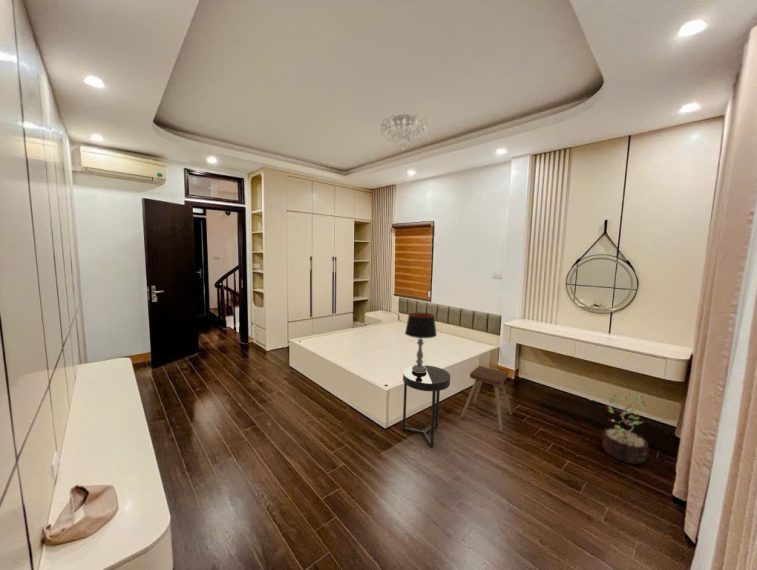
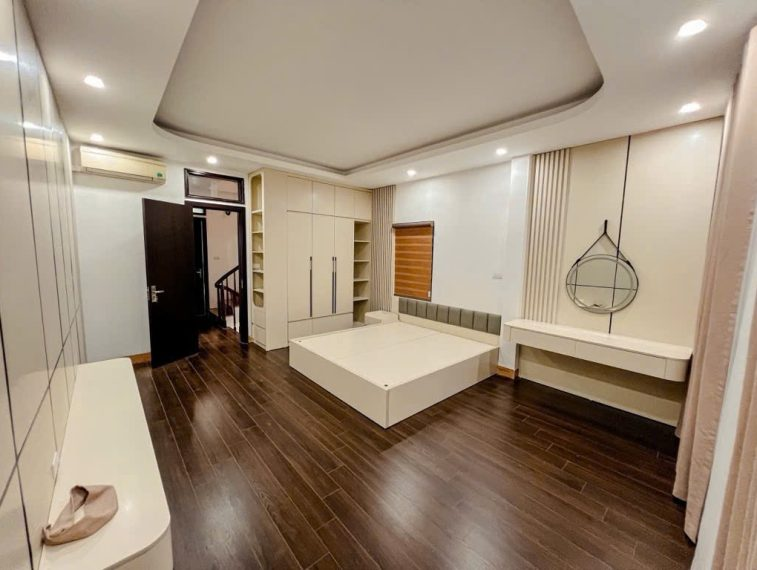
- table lamp [404,312,438,373]
- decorative plant [601,393,649,465]
- music stool [460,365,513,433]
- chandelier [380,112,429,152]
- side table [402,364,451,448]
